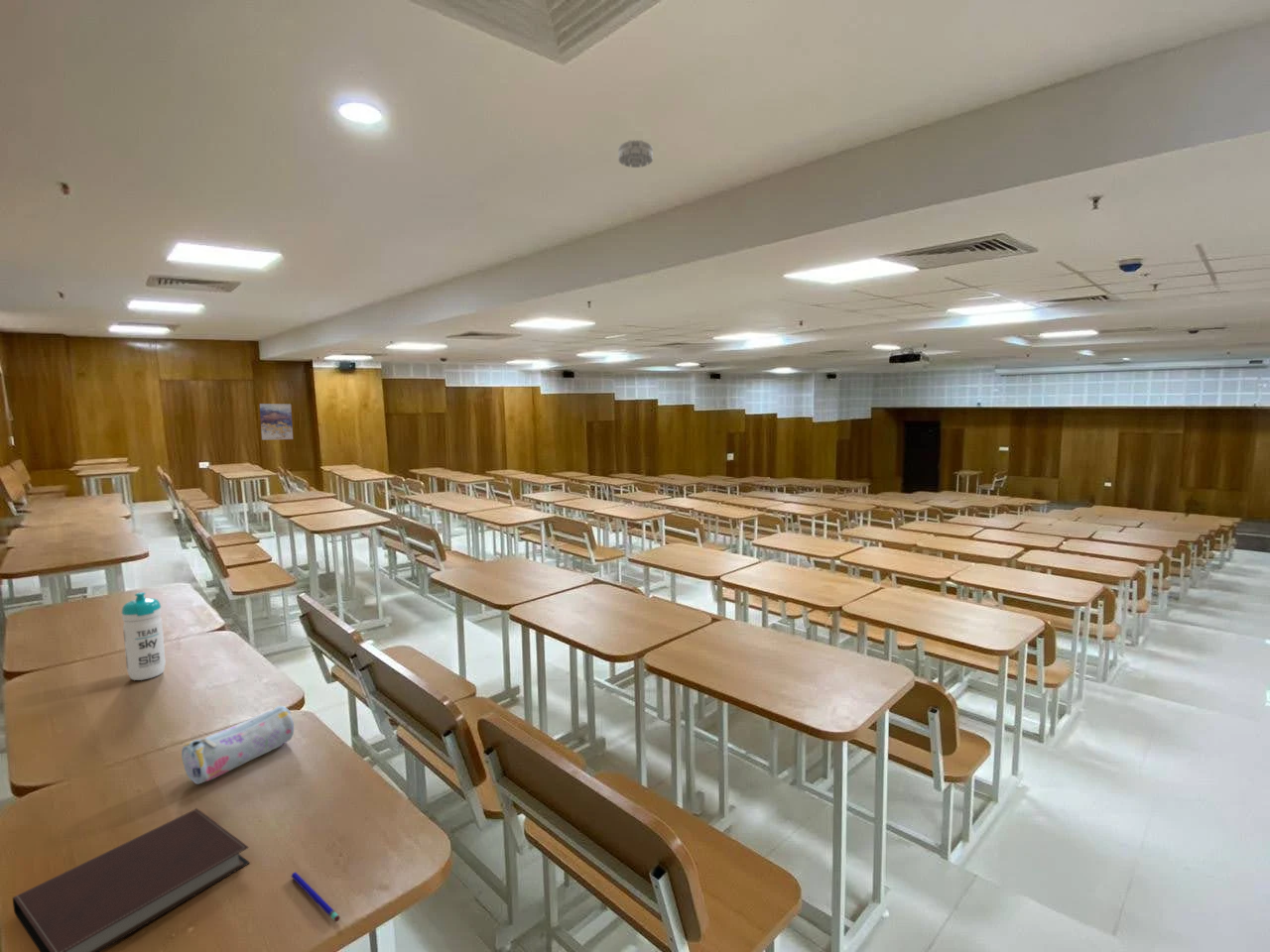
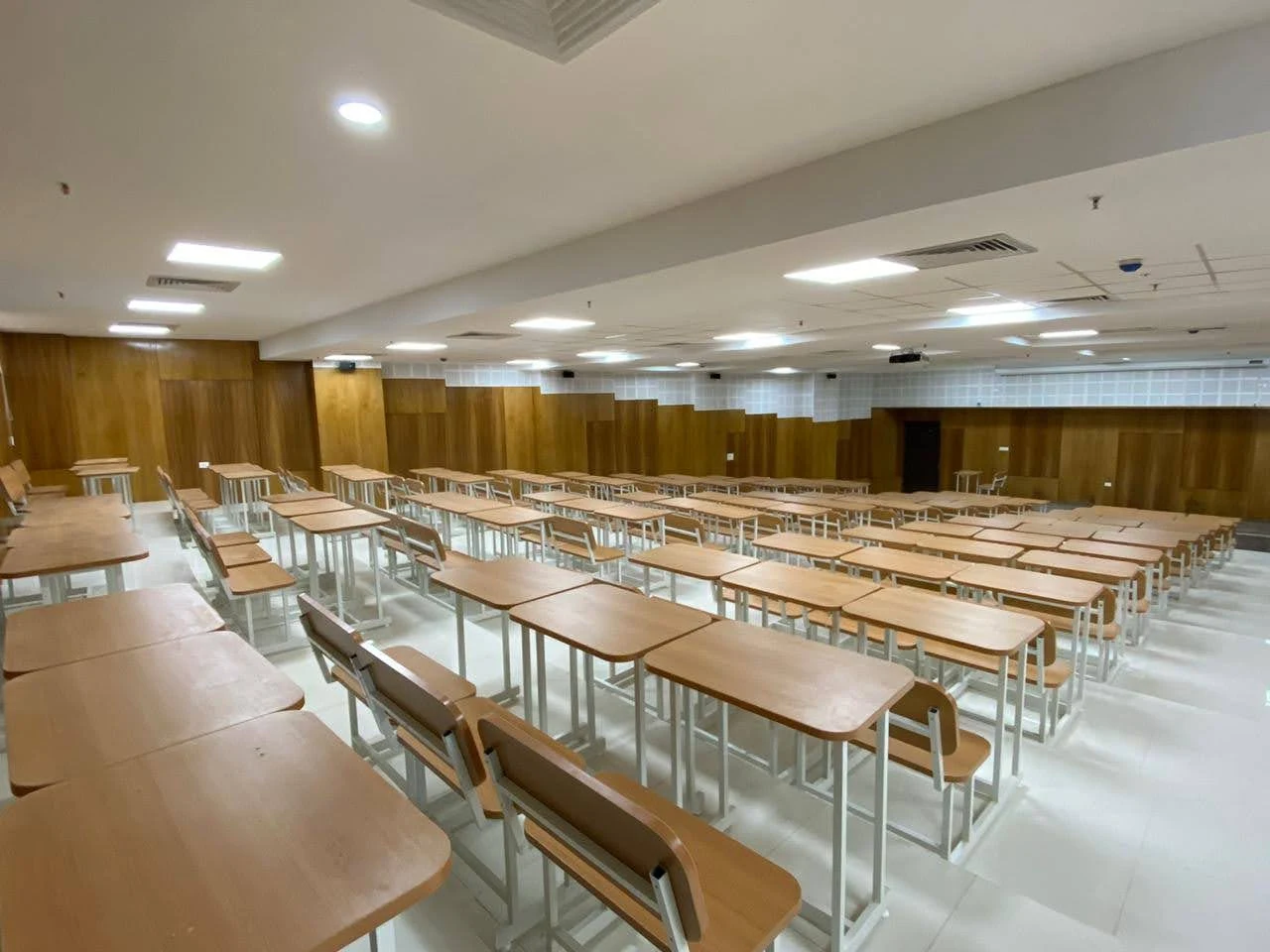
- smoke detector [617,139,654,169]
- water bottle [121,591,167,681]
- pencil case [181,705,295,785]
- notebook [12,808,251,952]
- wall art [259,403,294,441]
- pen [291,871,340,922]
